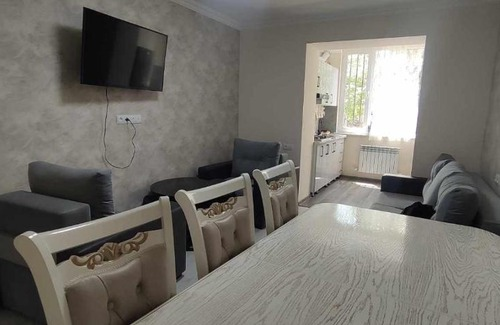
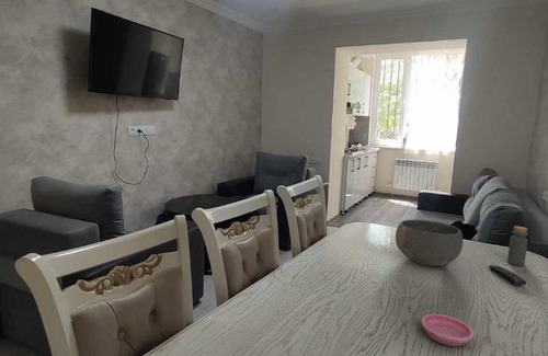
+ bowl [395,219,464,267]
+ saucer [420,313,475,347]
+ bottle [506,226,529,266]
+ remote control [488,264,527,286]
